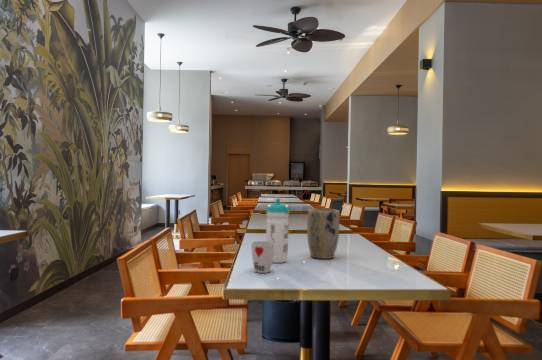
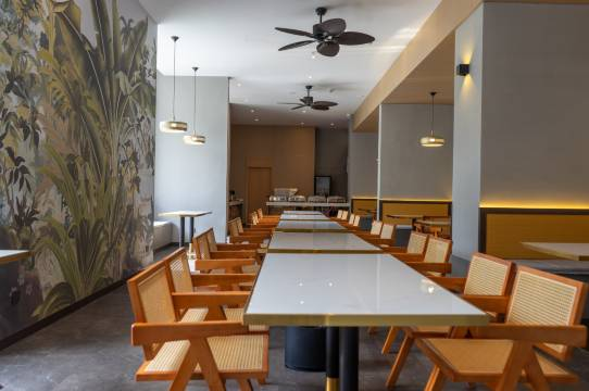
- plant pot [306,208,341,260]
- water bottle [265,197,290,264]
- cup [251,240,275,274]
